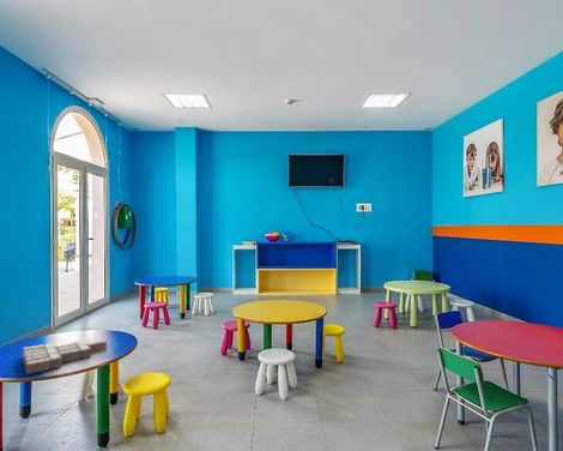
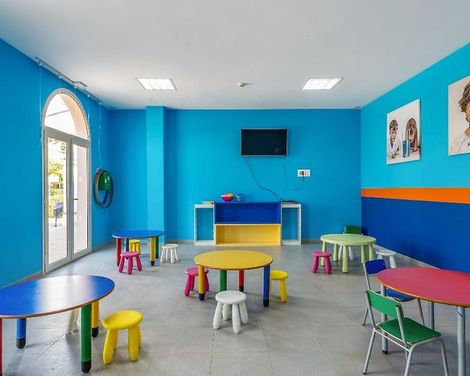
- building blocks [22,338,108,375]
